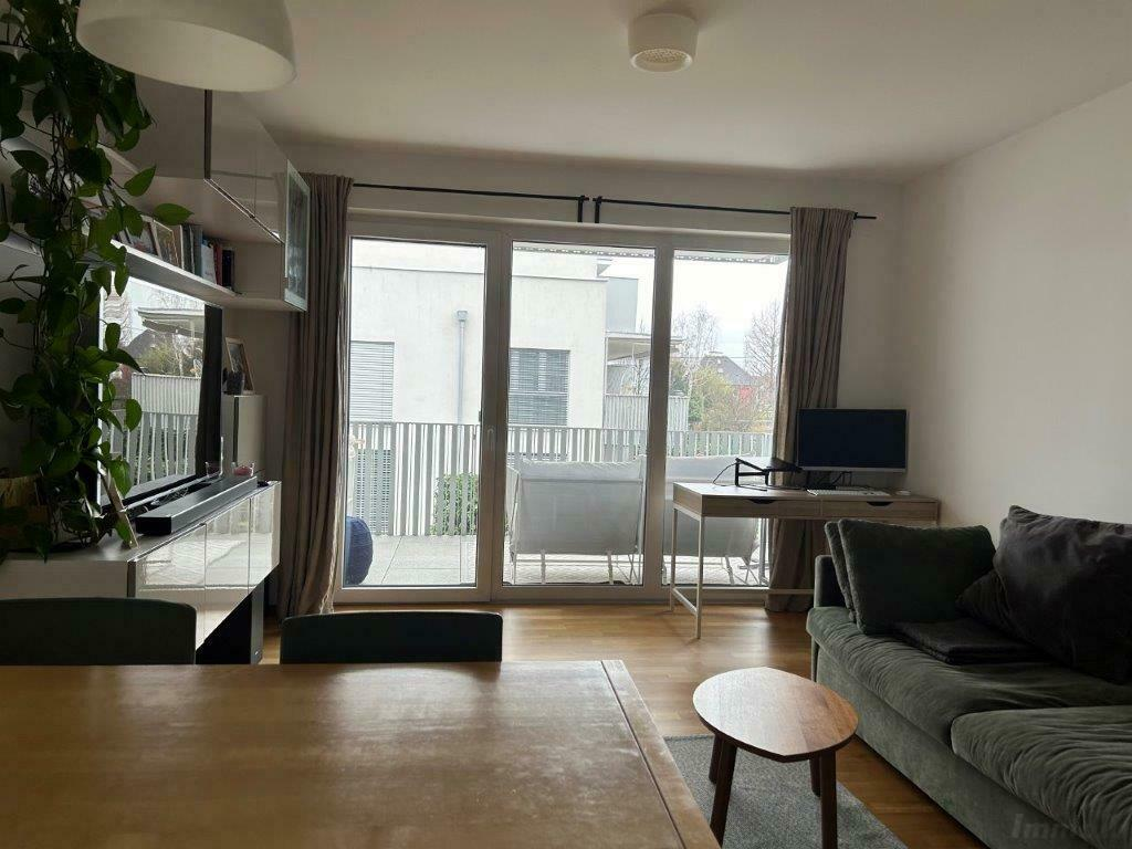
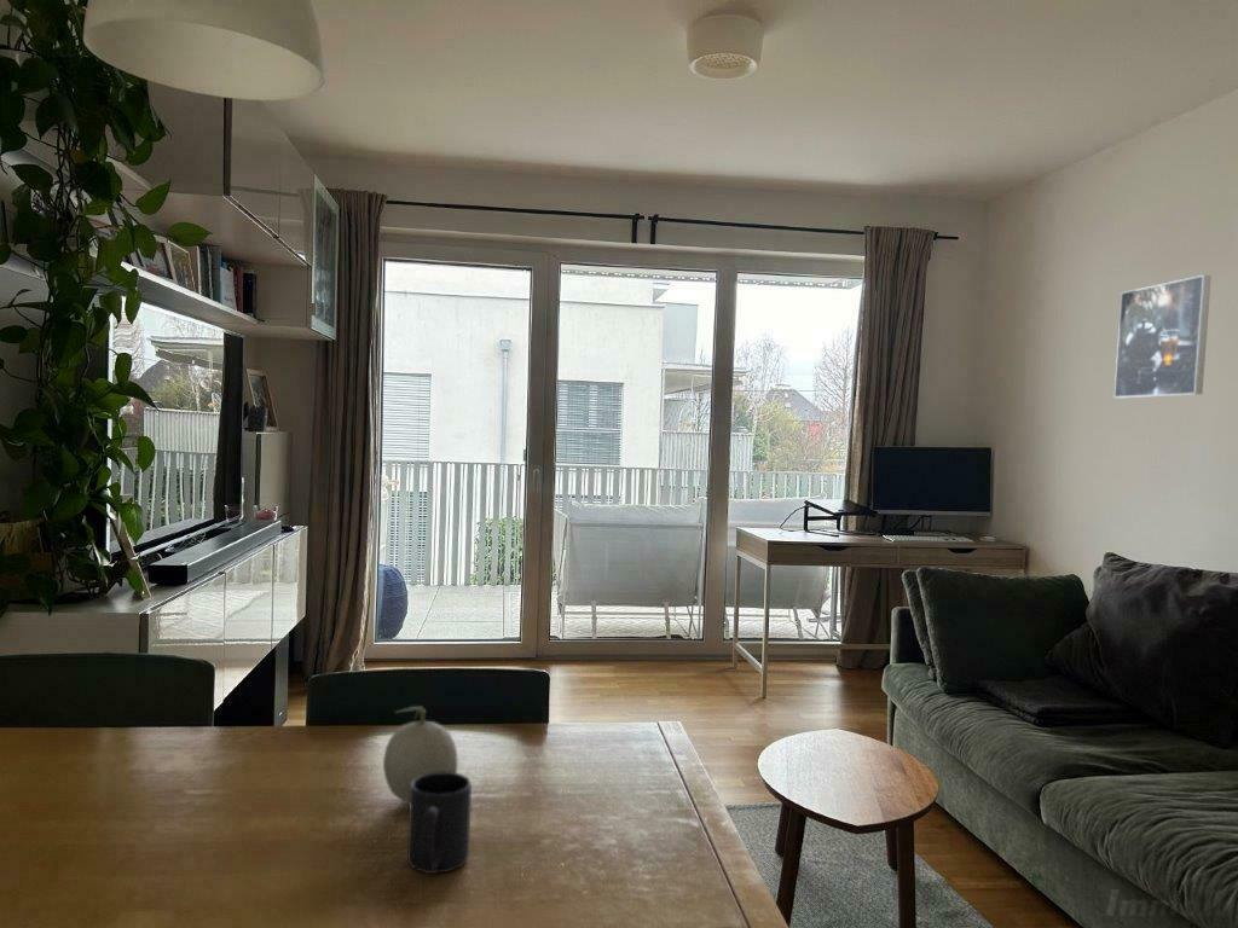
+ mug [406,772,473,875]
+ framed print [1113,274,1213,399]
+ fruit [382,706,459,805]
